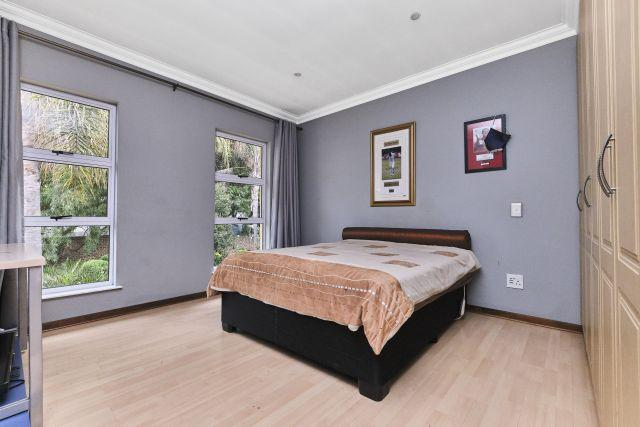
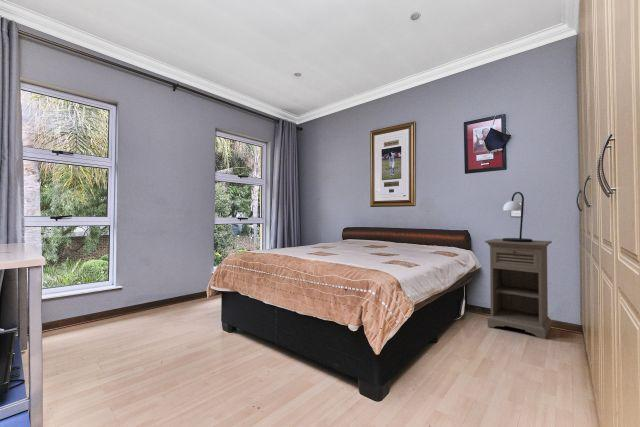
+ table lamp [501,191,533,242]
+ nightstand [484,238,553,340]
